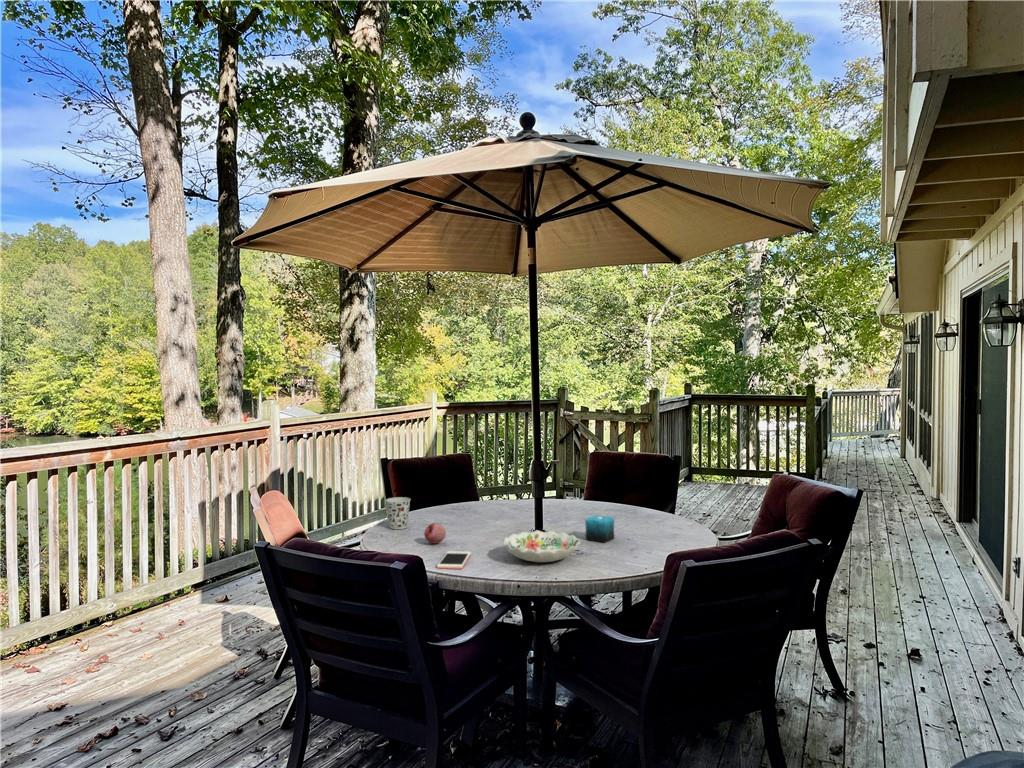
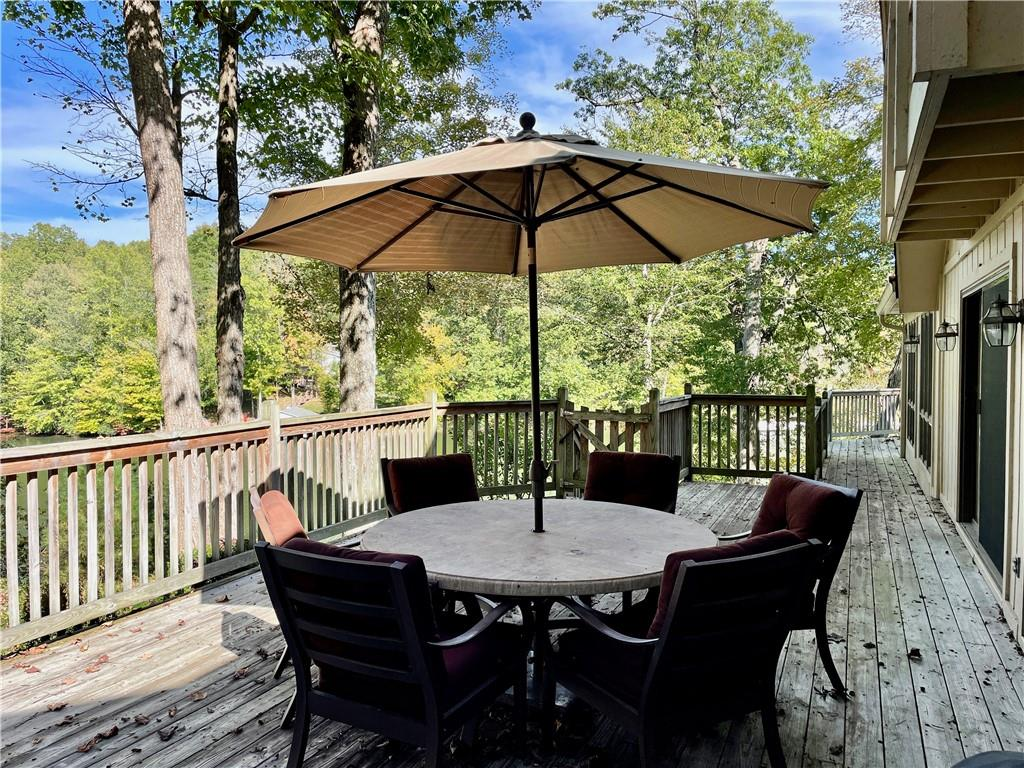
- candle [584,514,615,544]
- cup [385,496,412,530]
- fruit [423,522,447,545]
- cell phone [436,550,472,570]
- decorative bowl [502,529,581,563]
